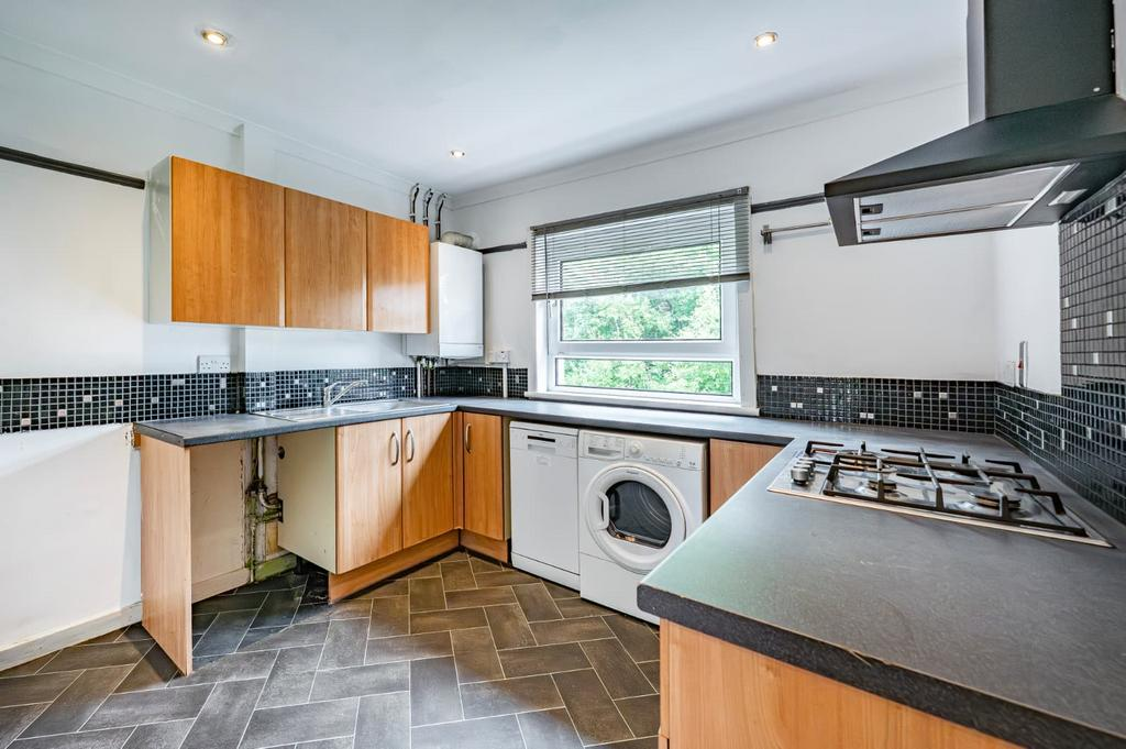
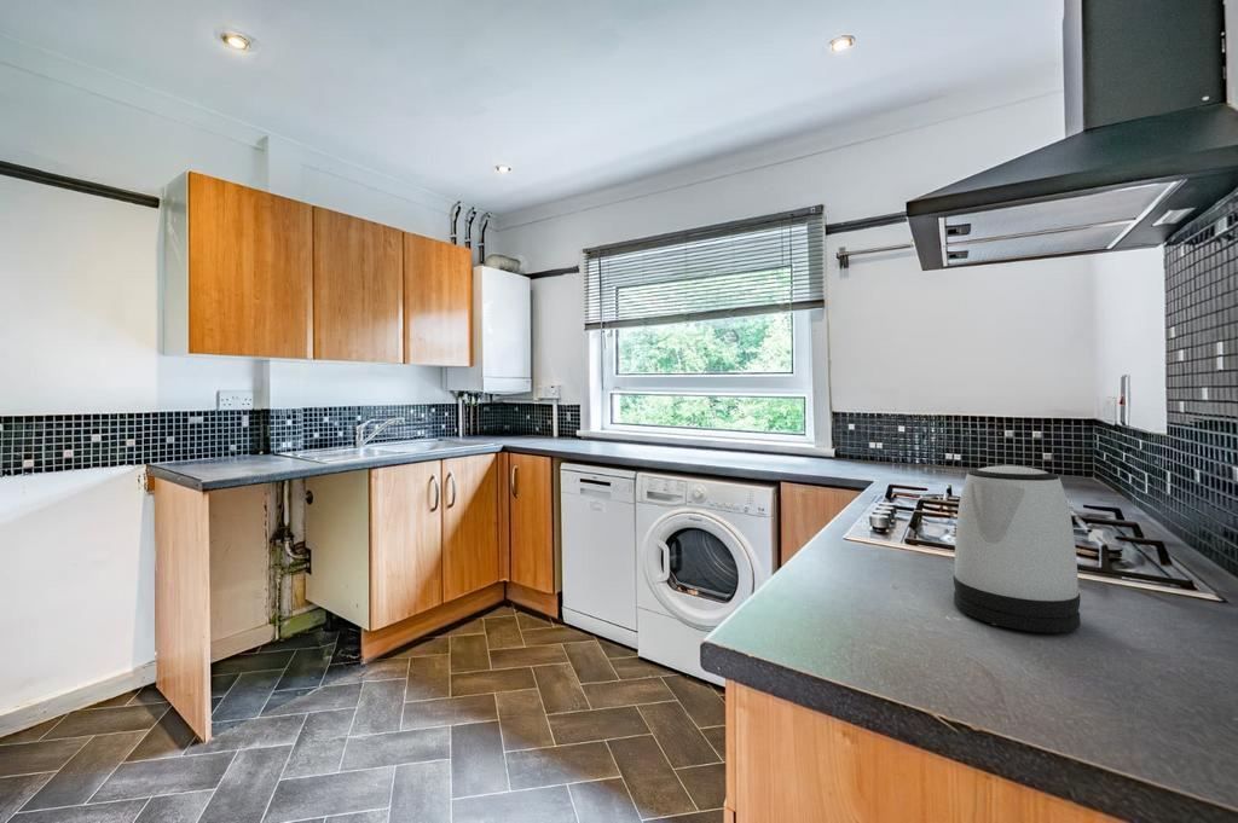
+ kettle [953,464,1082,633]
